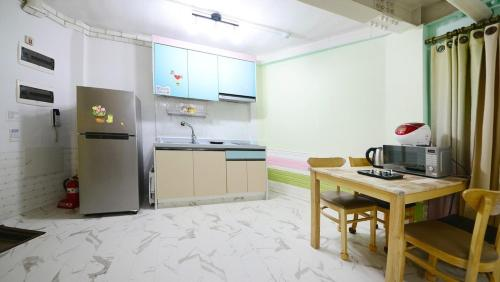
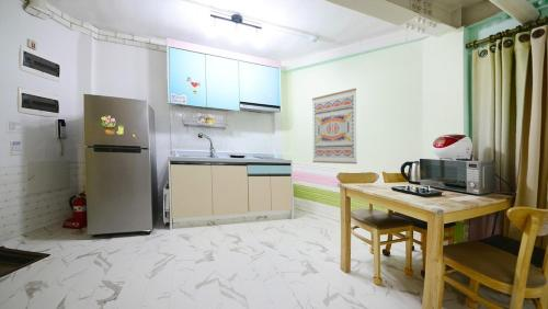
+ wall art [311,88,357,165]
